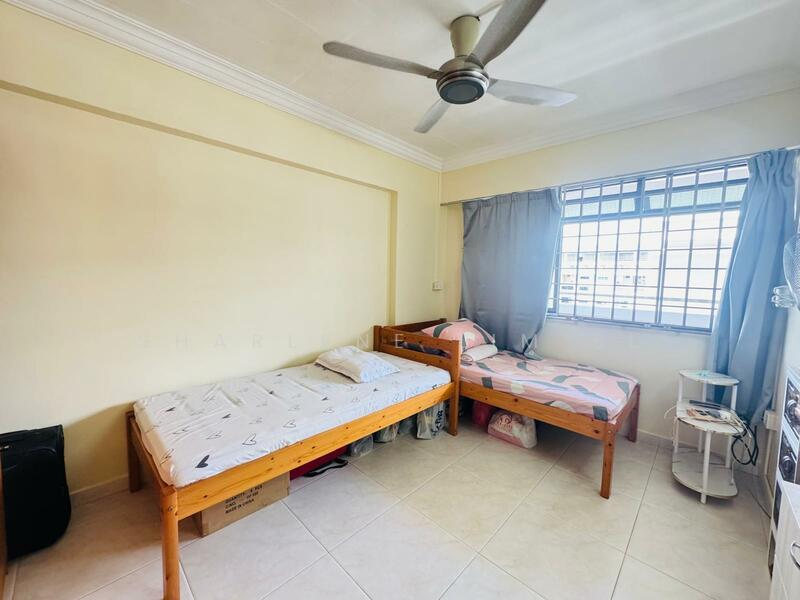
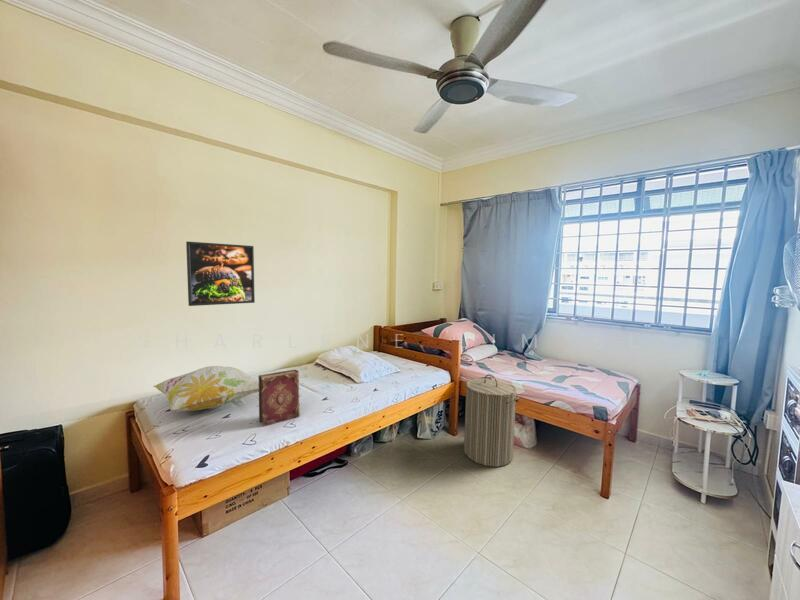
+ hardback book [257,369,301,428]
+ decorative pillow [152,365,259,413]
+ laundry hamper [463,373,521,468]
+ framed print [185,240,256,307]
